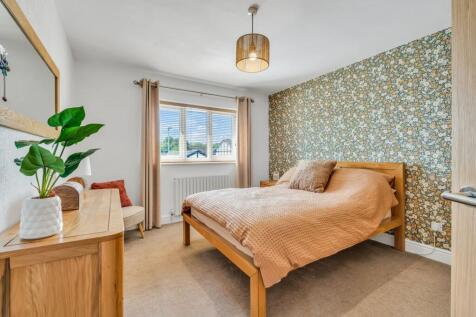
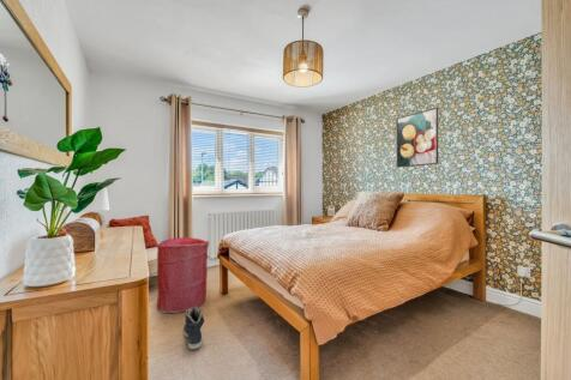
+ sneaker [182,307,205,350]
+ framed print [396,107,439,169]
+ laundry hamper [156,236,210,314]
